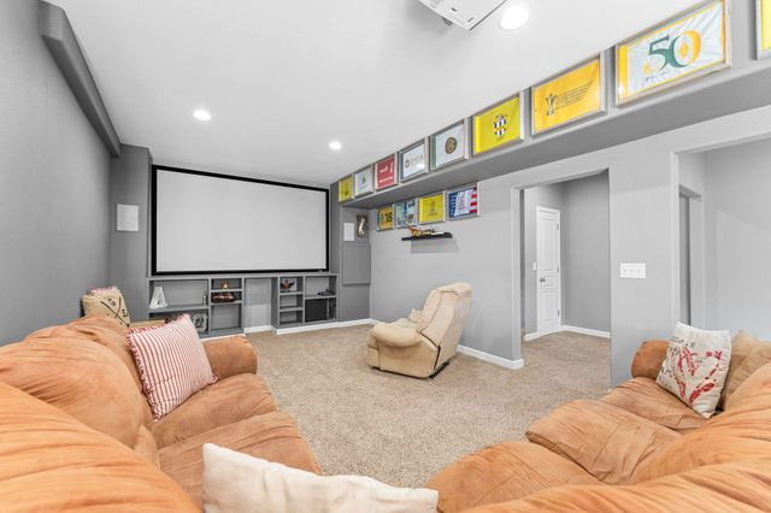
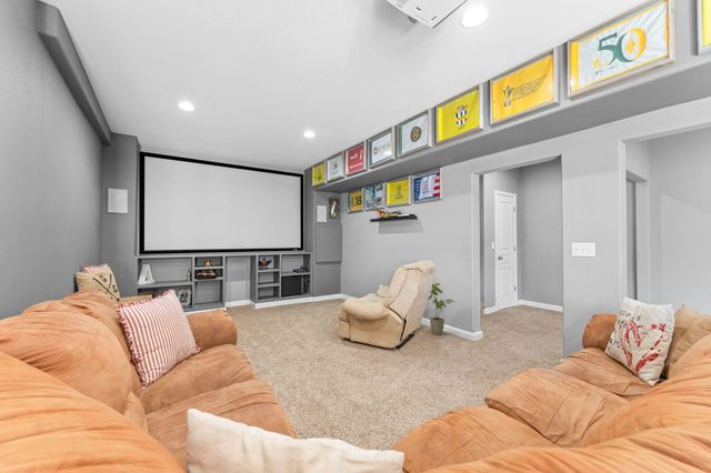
+ house plant [427,282,457,336]
